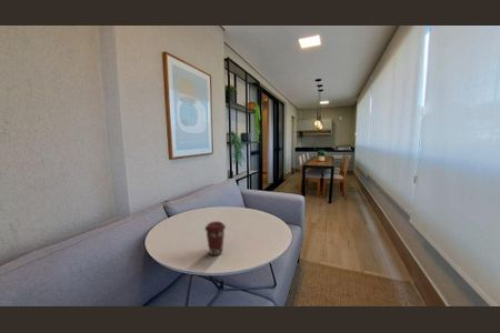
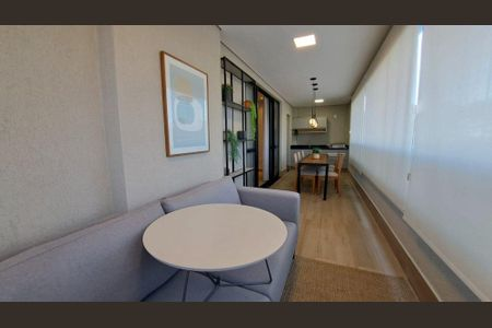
- coffee cup [203,220,227,256]
